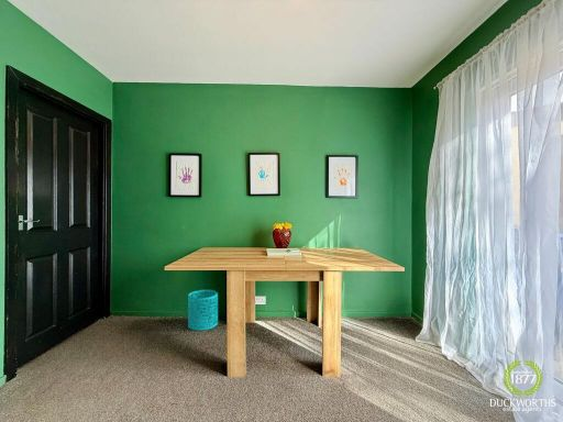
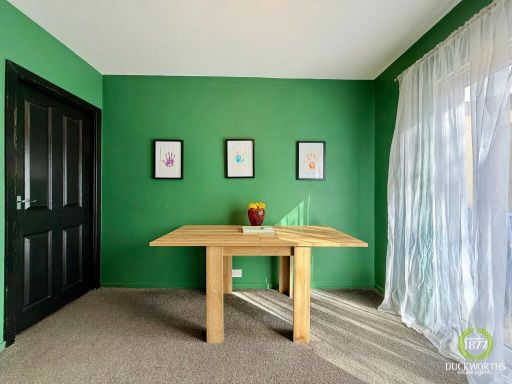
- wastebasket [187,289,219,332]
